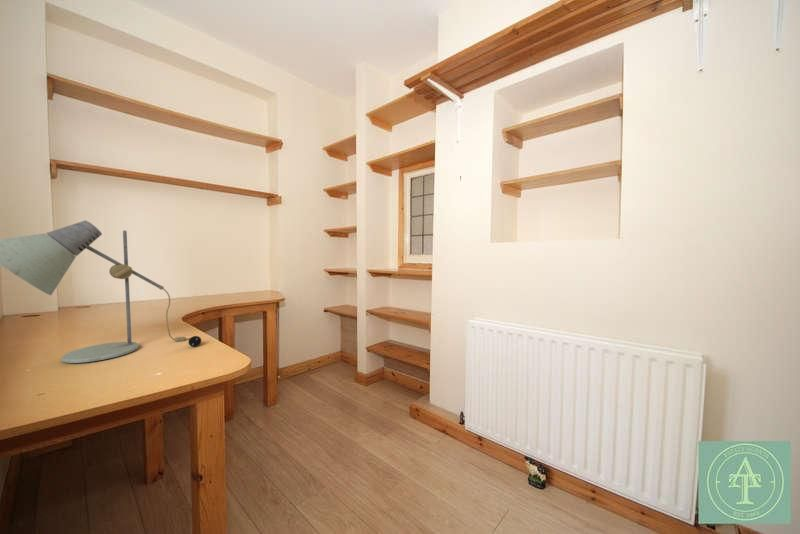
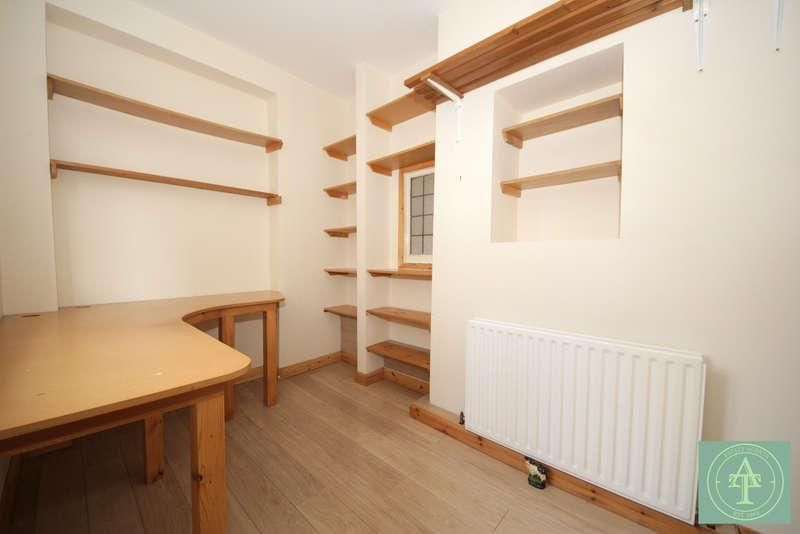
- desk lamp [0,219,202,364]
